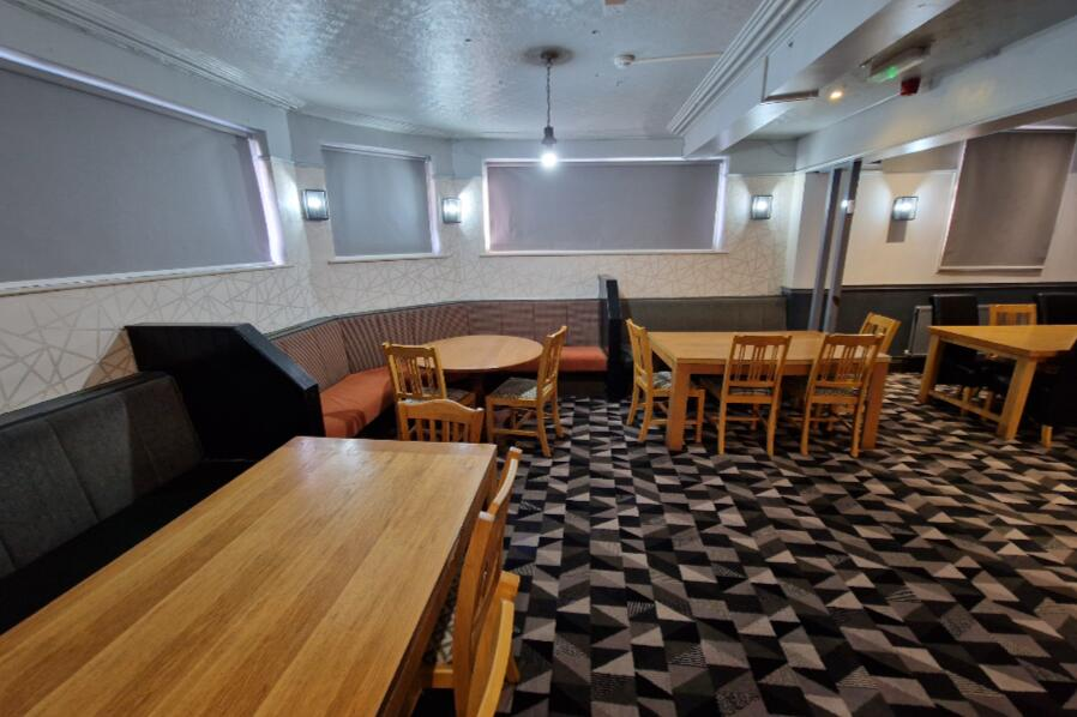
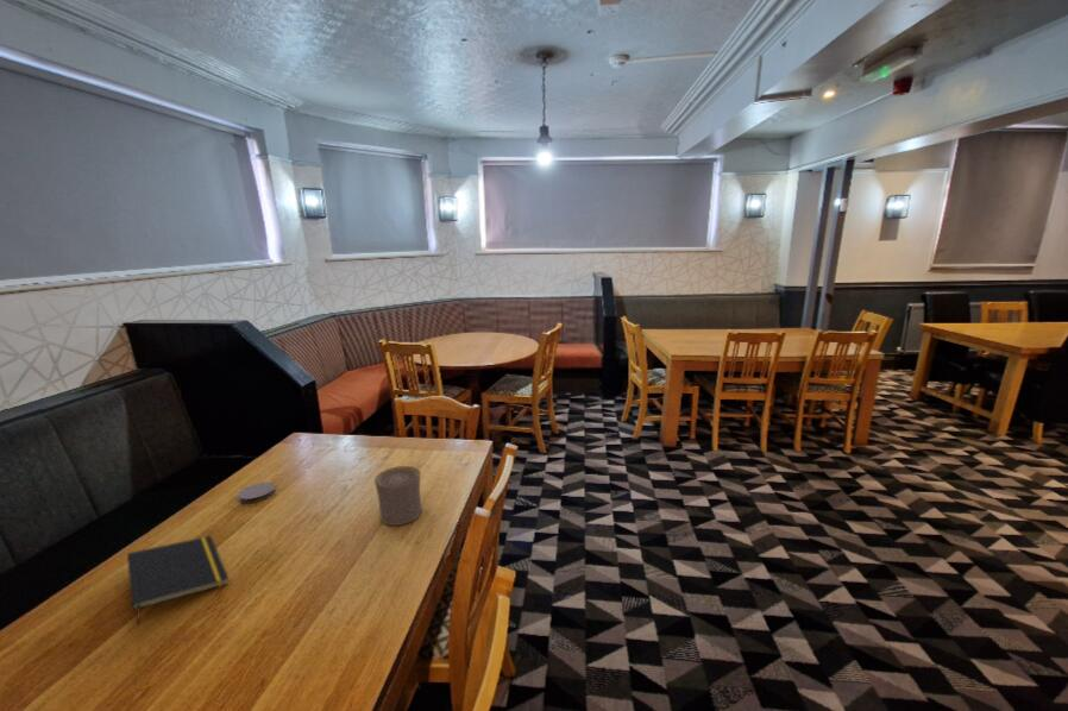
+ notepad [126,535,230,625]
+ coaster [237,482,277,504]
+ cup [373,465,422,527]
